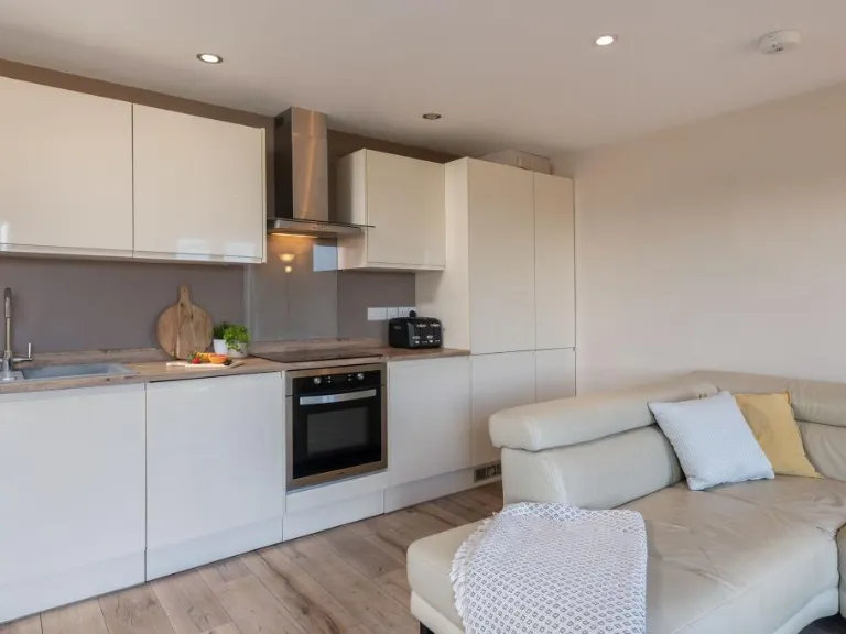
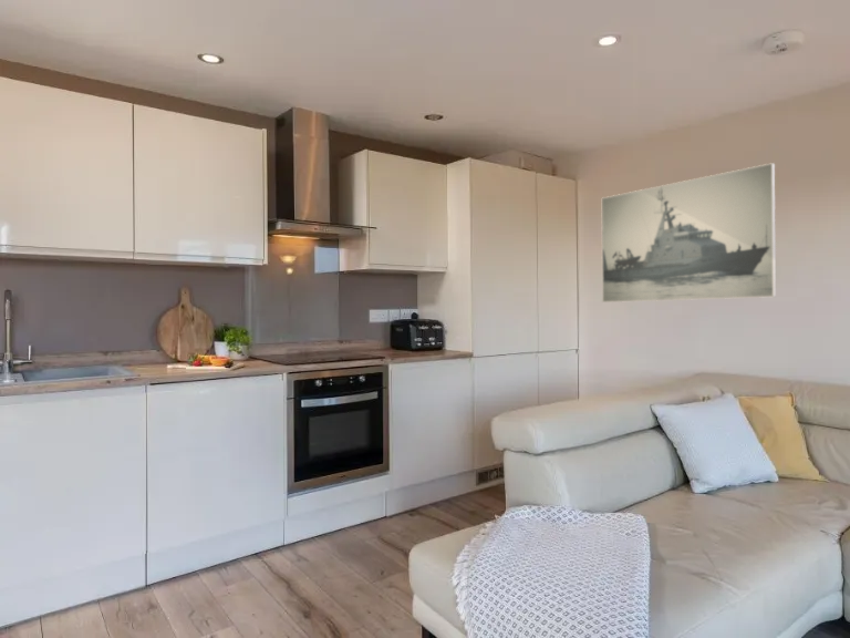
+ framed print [601,162,777,303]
